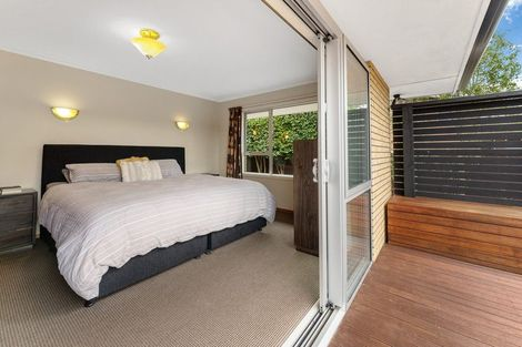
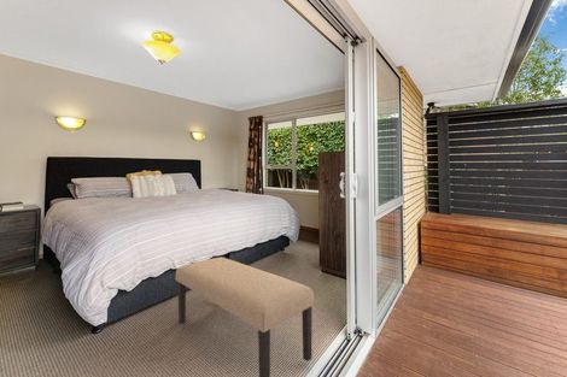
+ bench [175,257,315,377]
